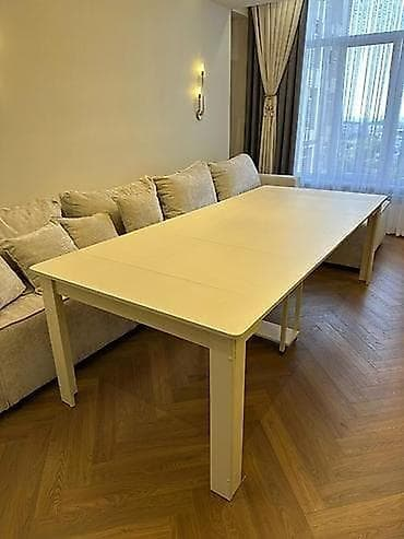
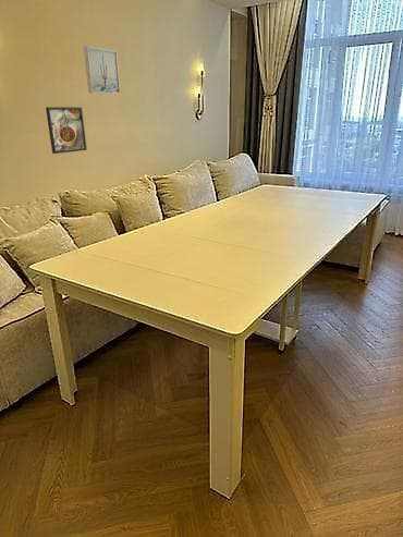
+ wall art [83,46,121,95]
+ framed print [45,106,87,155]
